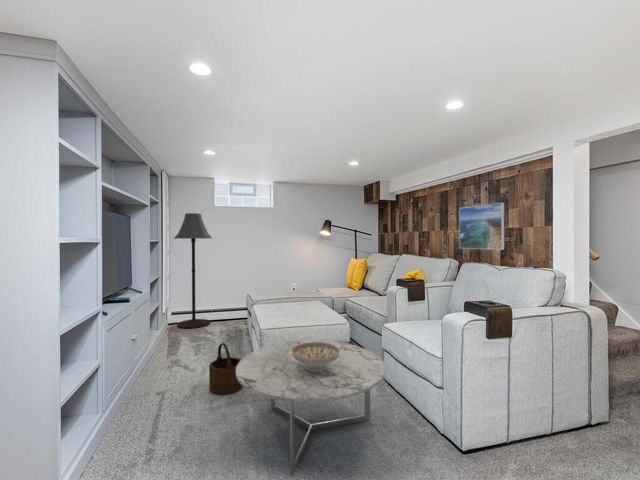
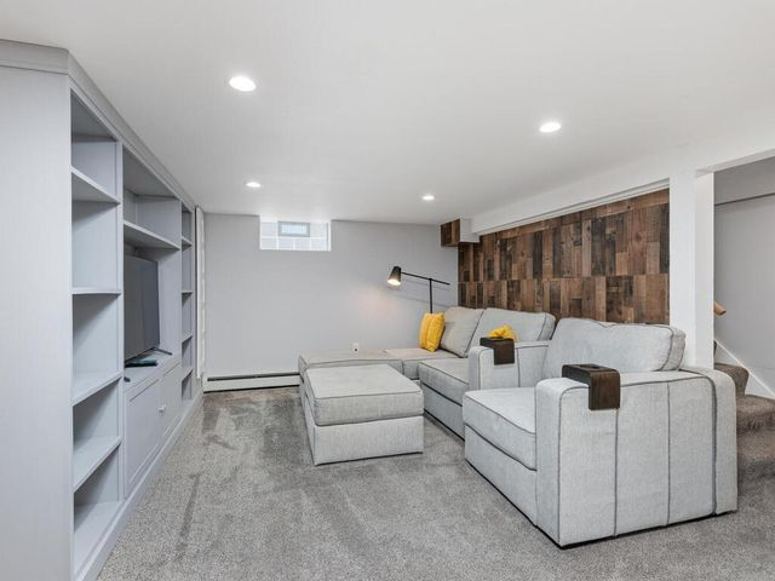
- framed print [458,202,505,251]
- floor lamp [173,212,213,330]
- coffee table [236,339,387,476]
- decorative bowl [292,342,340,372]
- wooden bucket [208,342,244,396]
